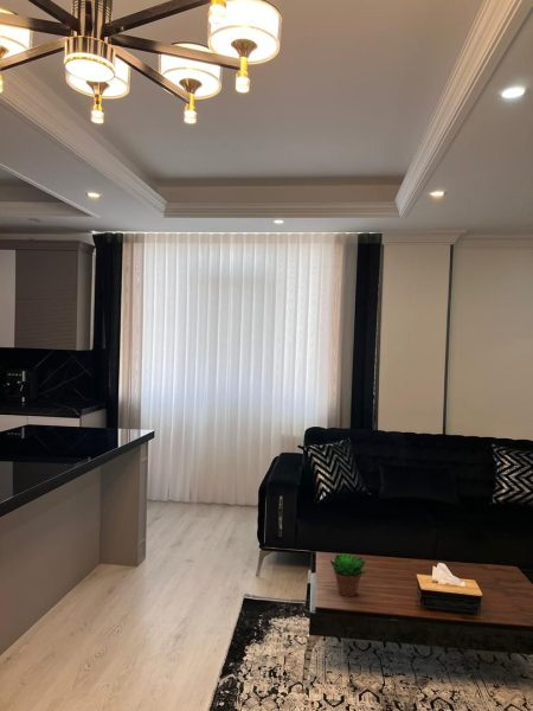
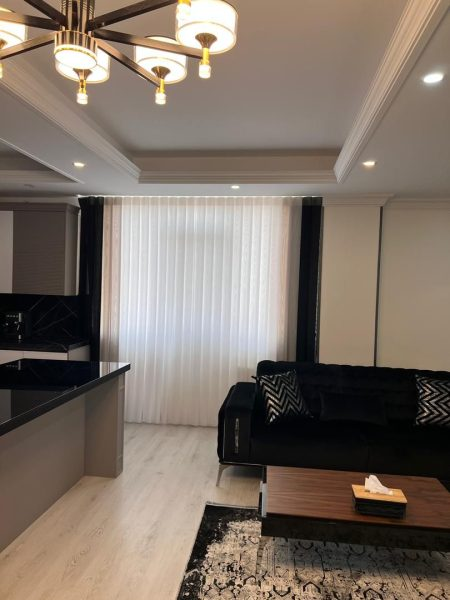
- succulent plant [329,552,367,597]
